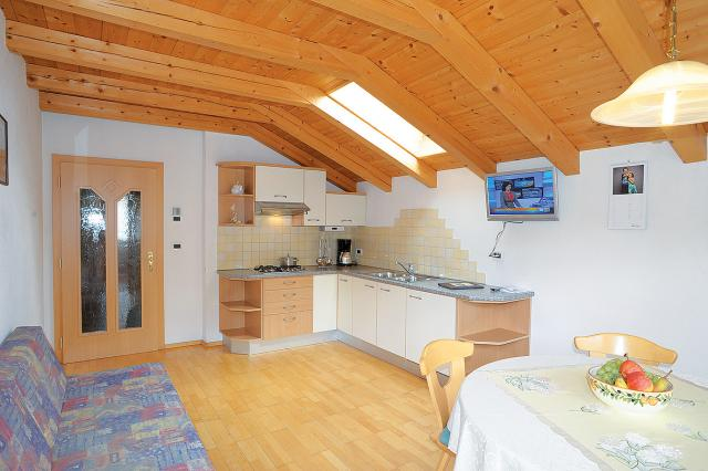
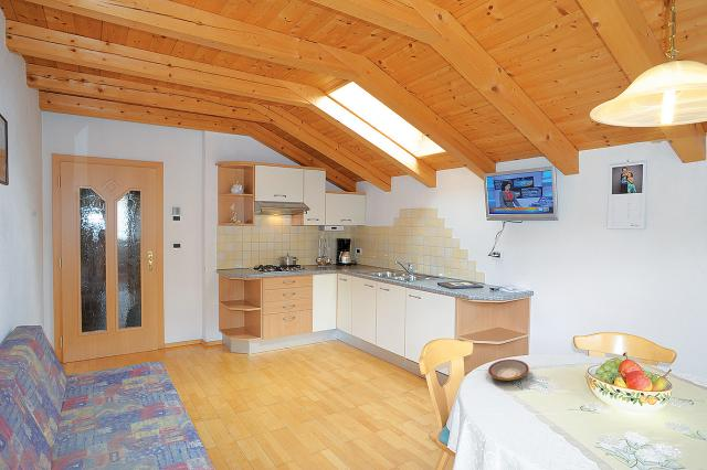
+ plate [487,359,530,382]
